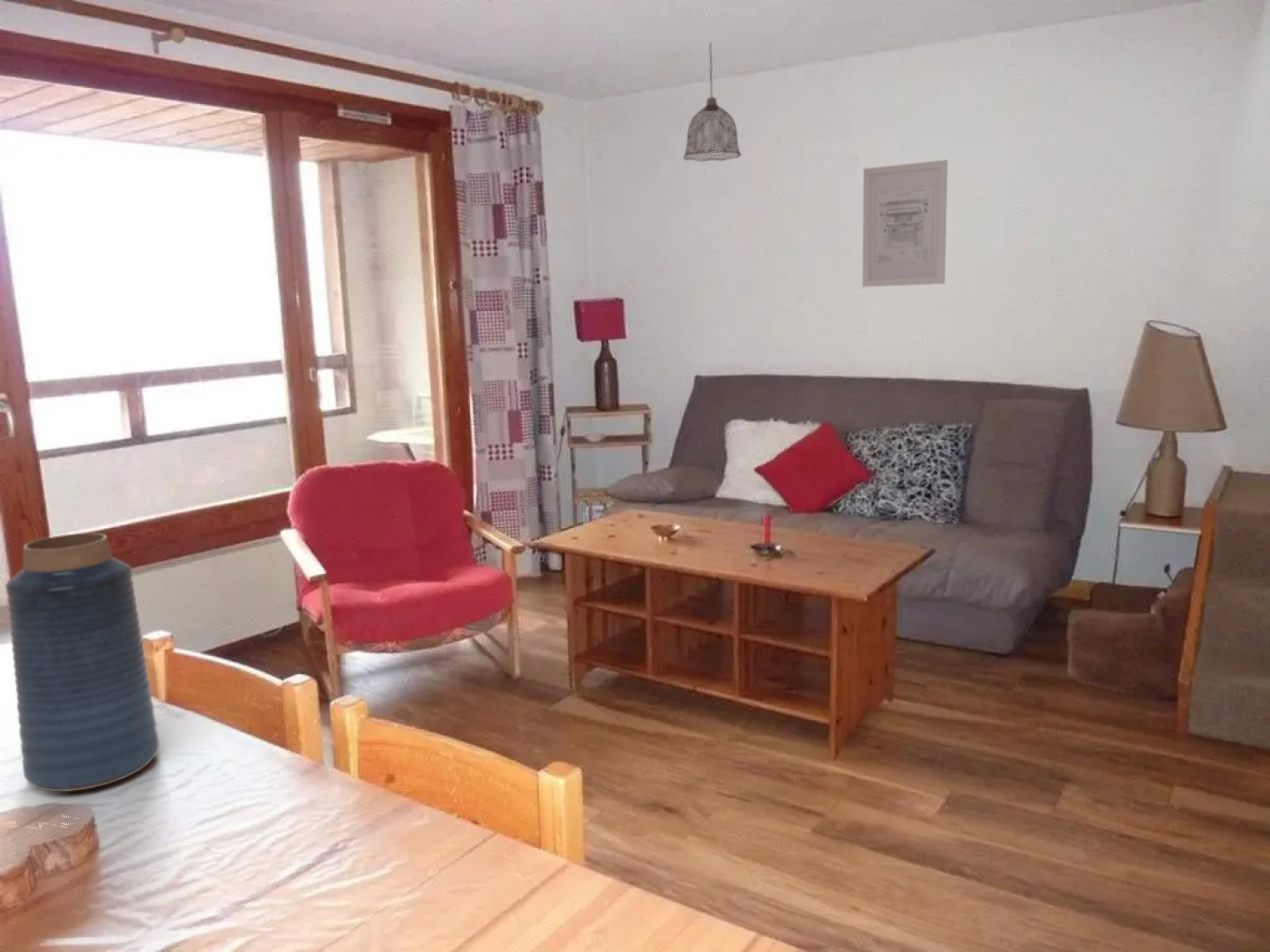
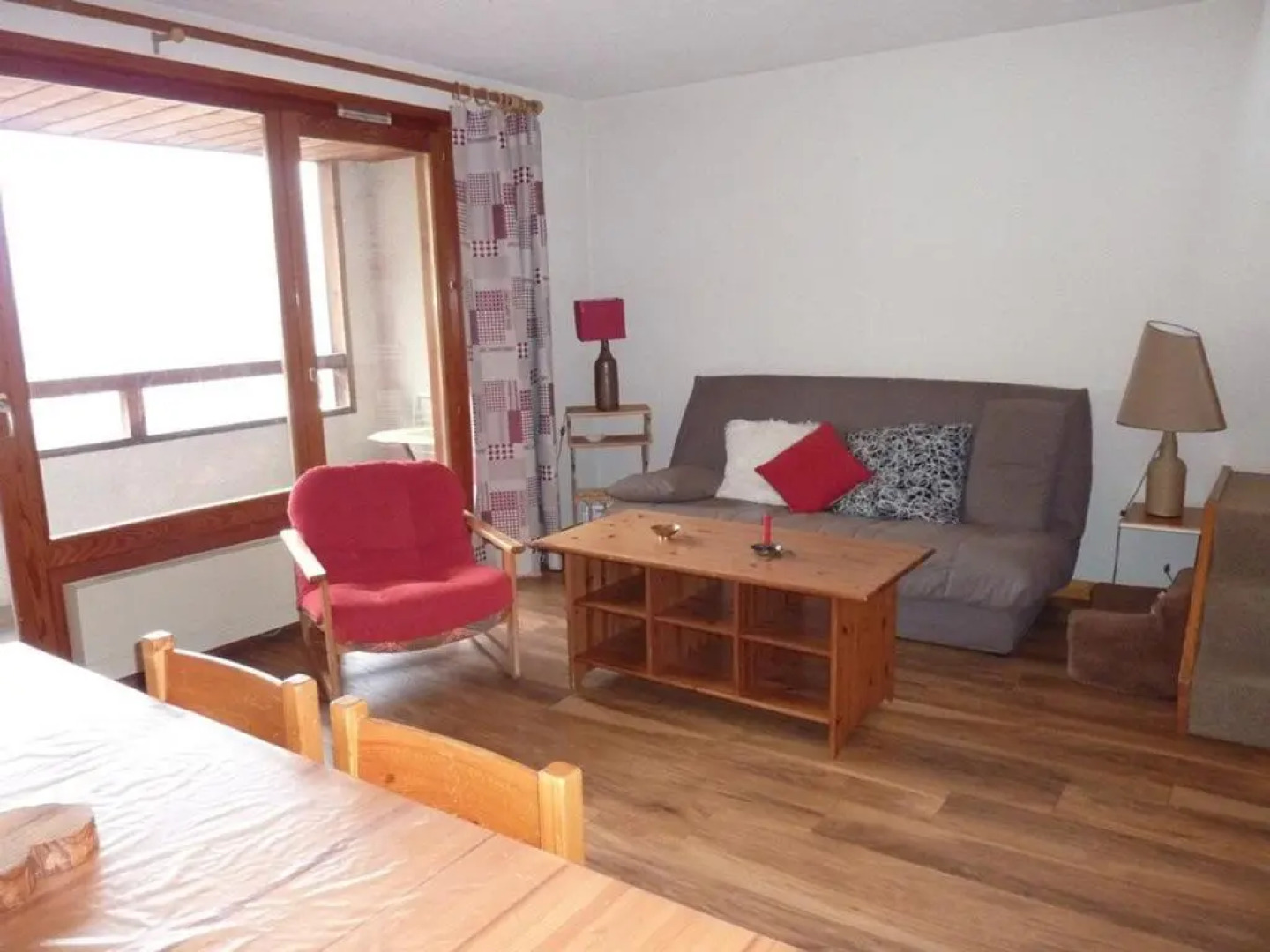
- pendant lamp [683,41,743,162]
- wall art [862,159,949,287]
- vase [4,532,161,792]
